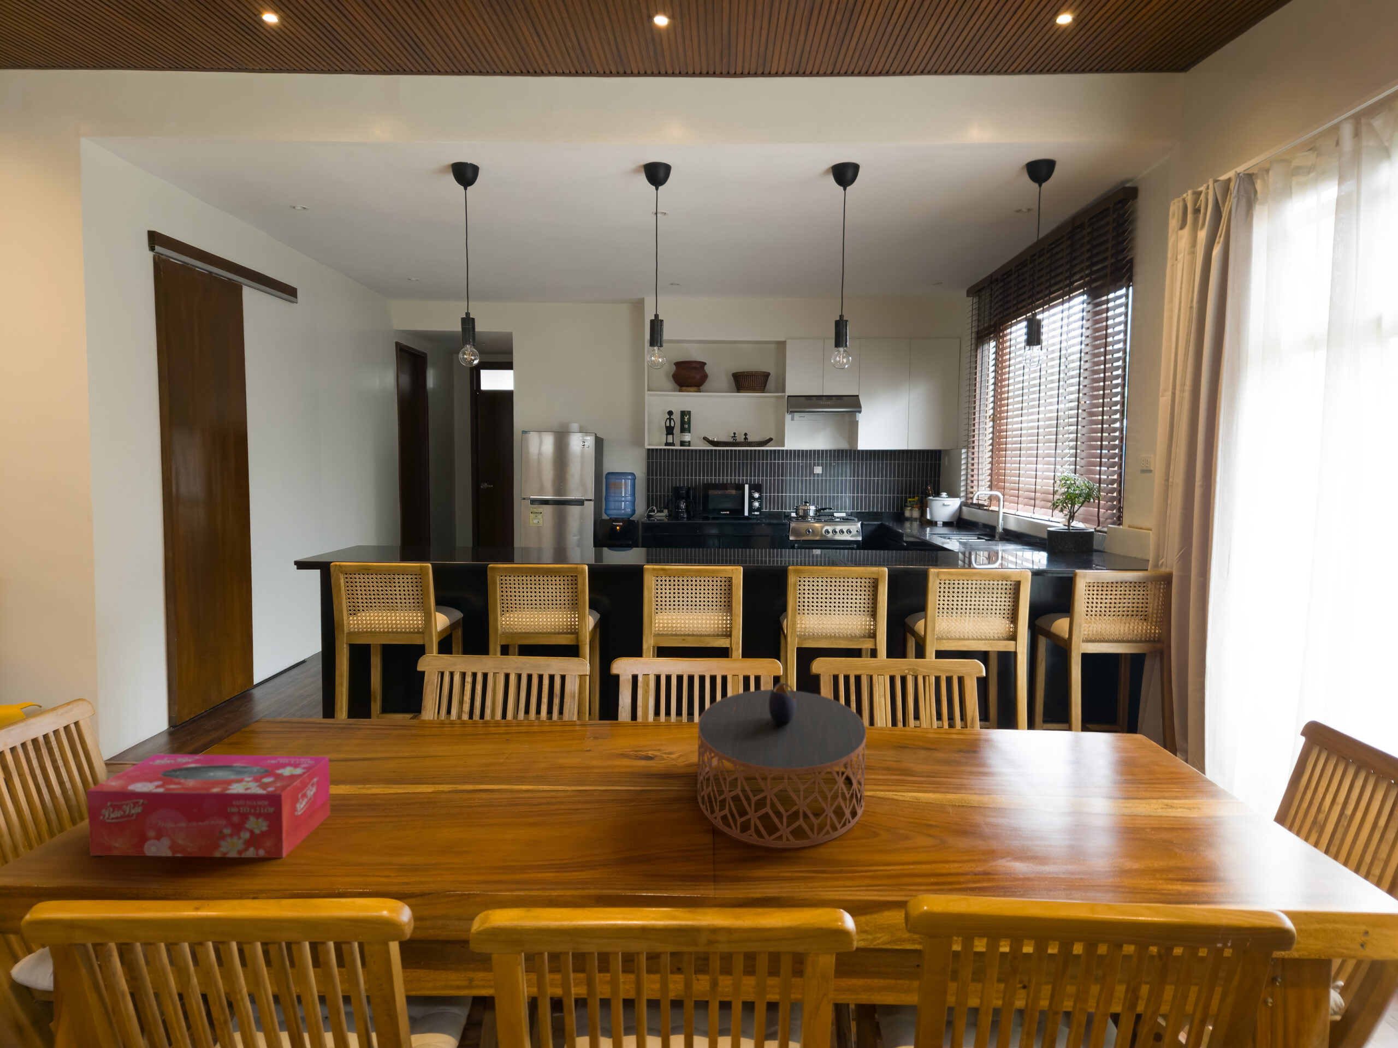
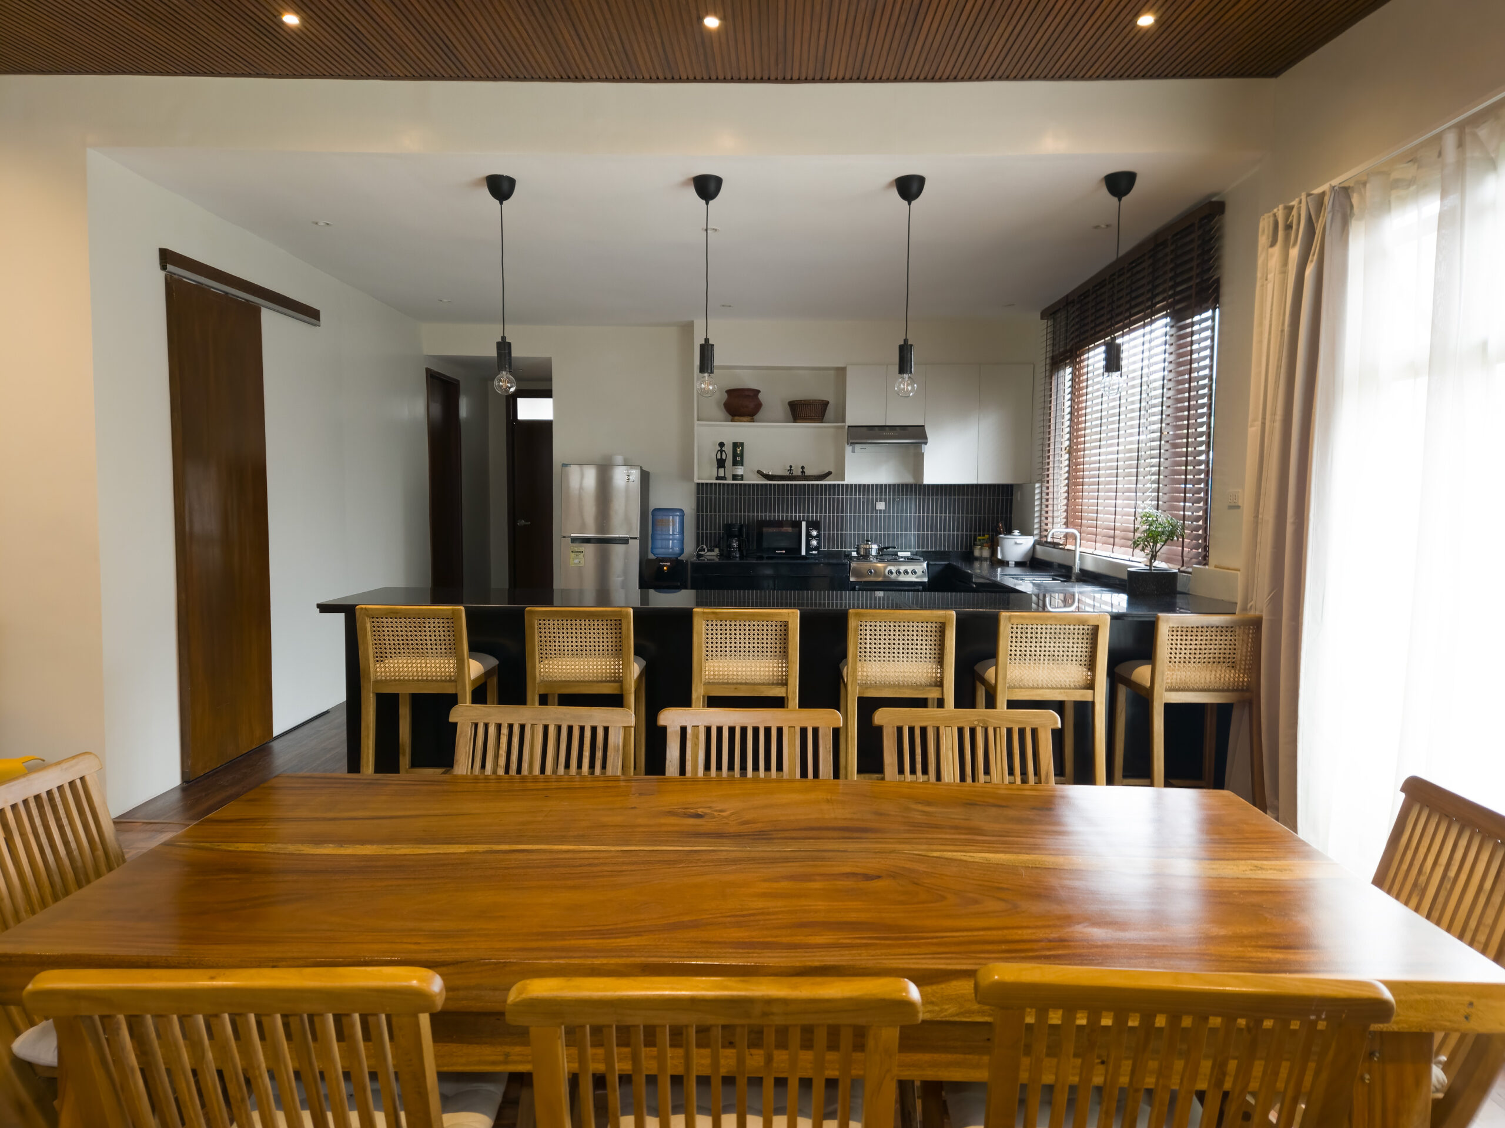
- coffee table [697,683,866,849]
- tissue box [87,754,331,859]
